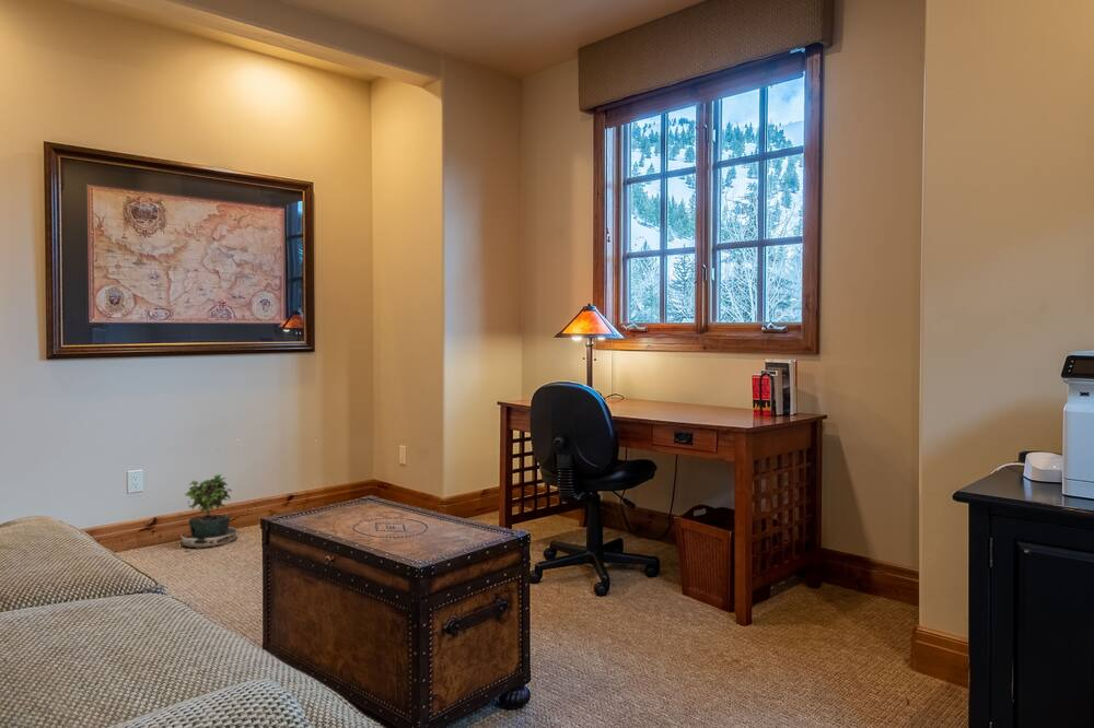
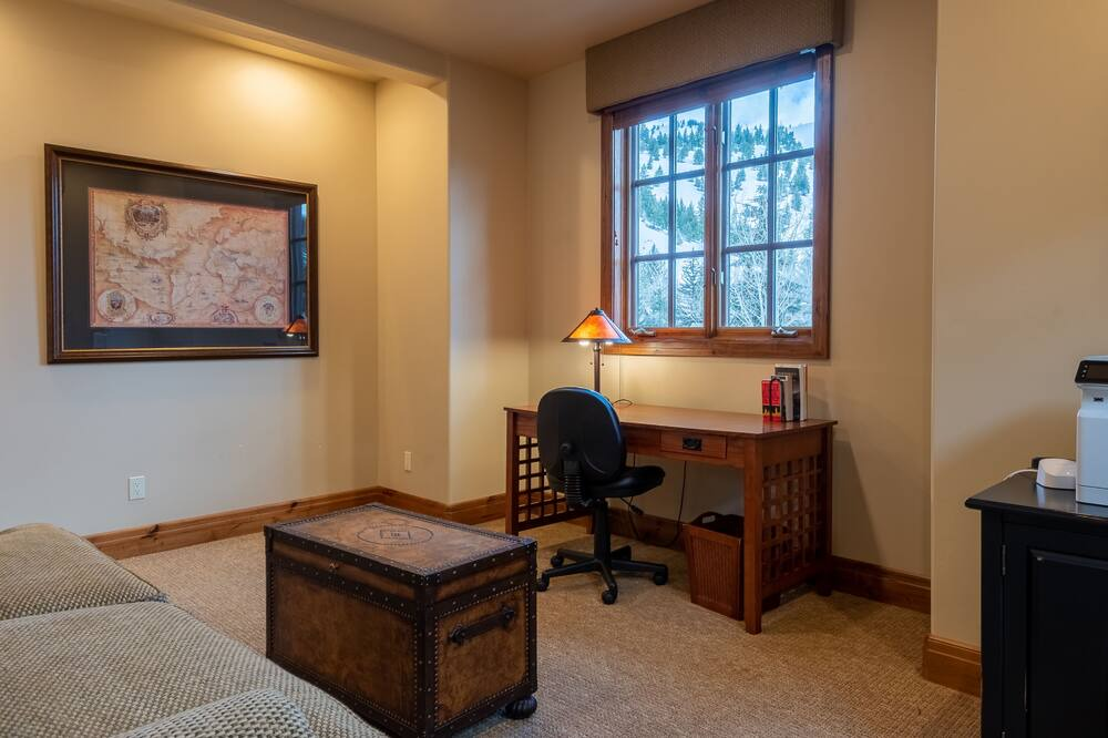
- potted plant [179,472,238,555]
